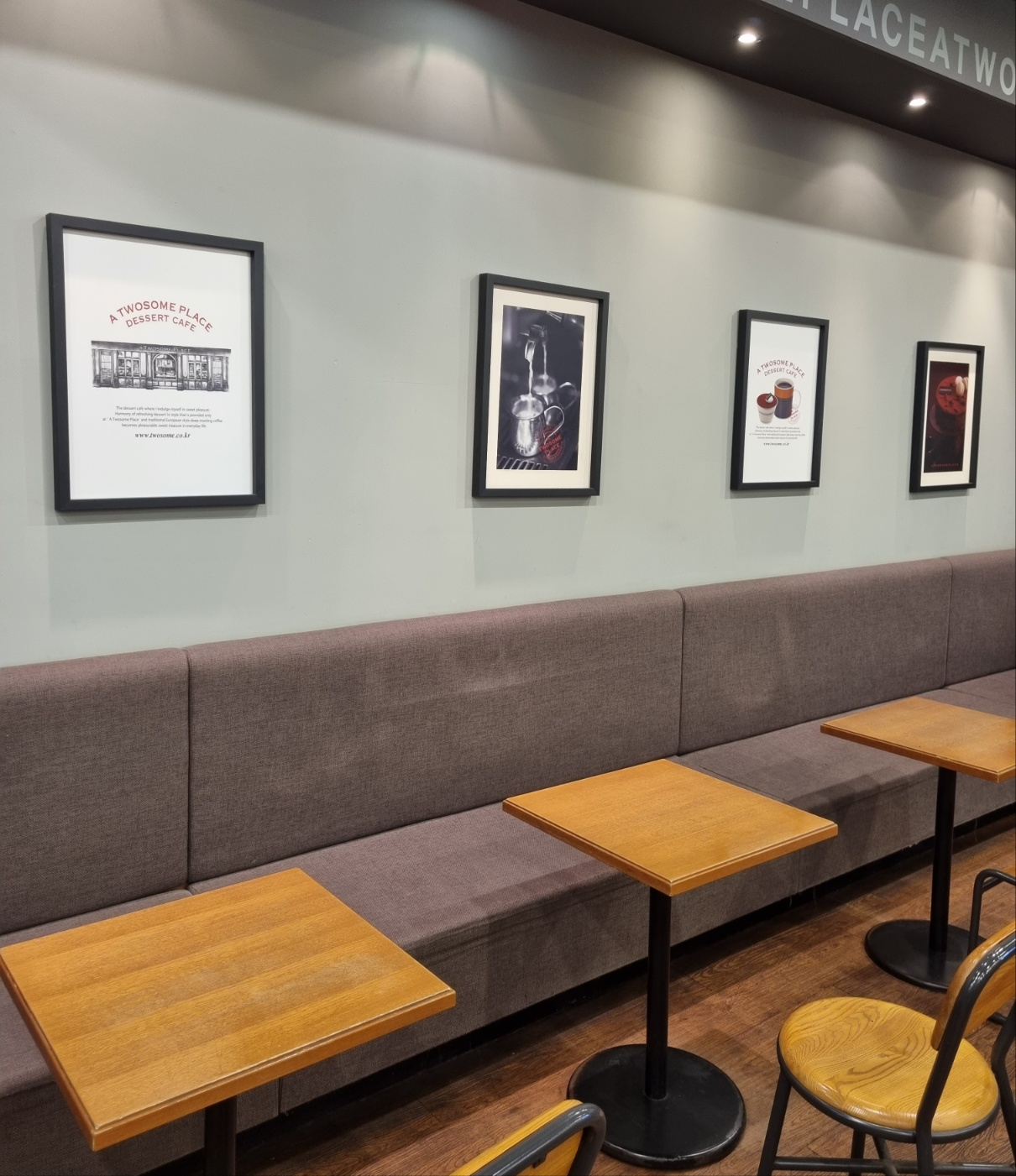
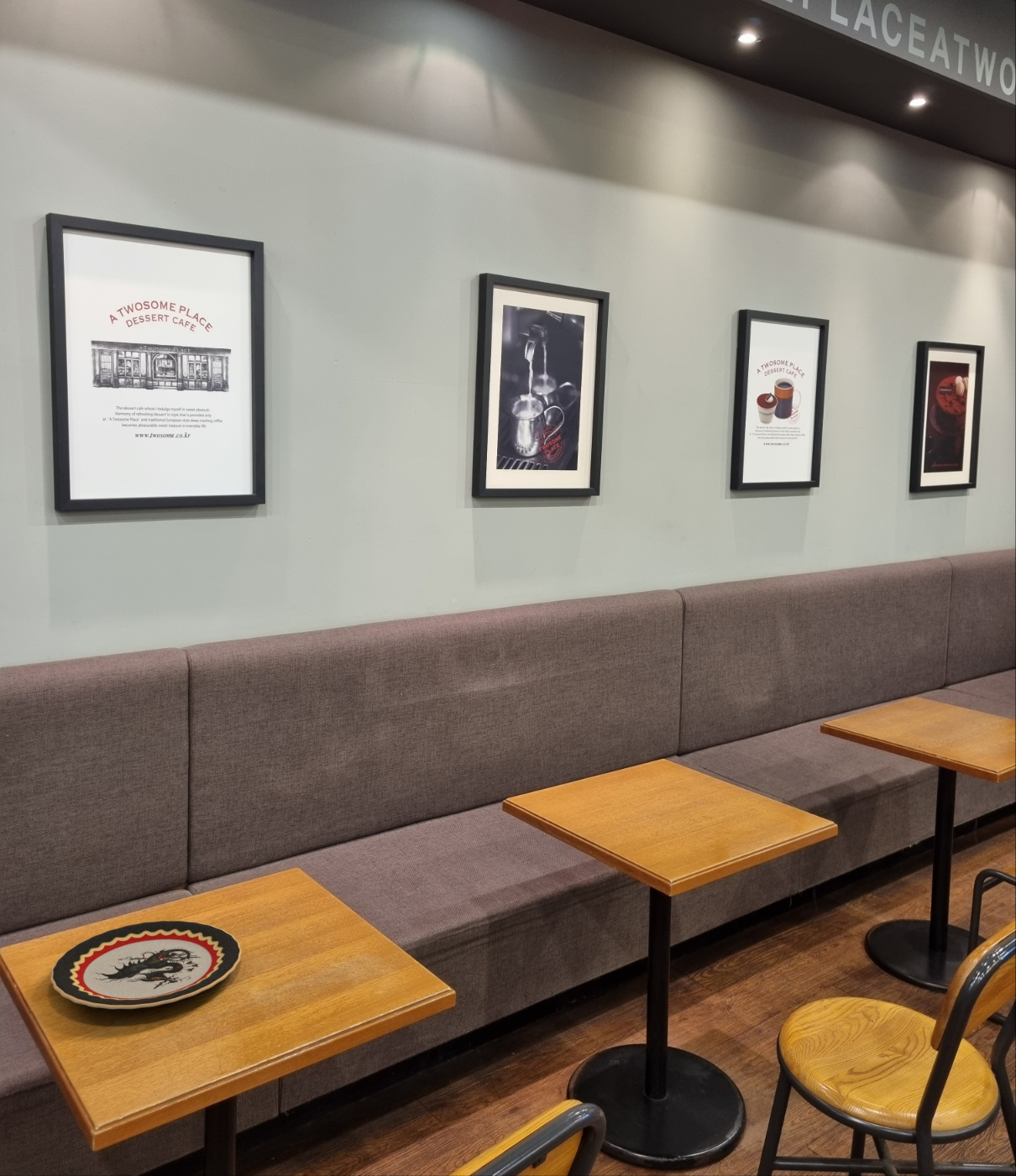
+ plate [50,920,243,1010]
